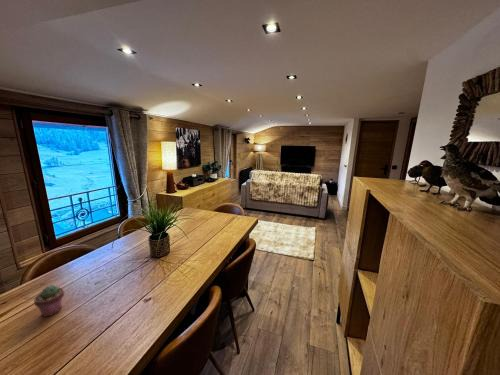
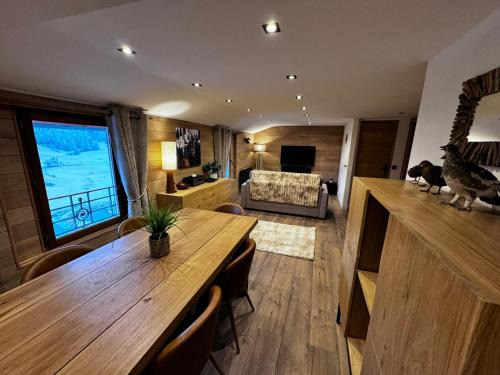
- potted succulent [33,284,65,318]
